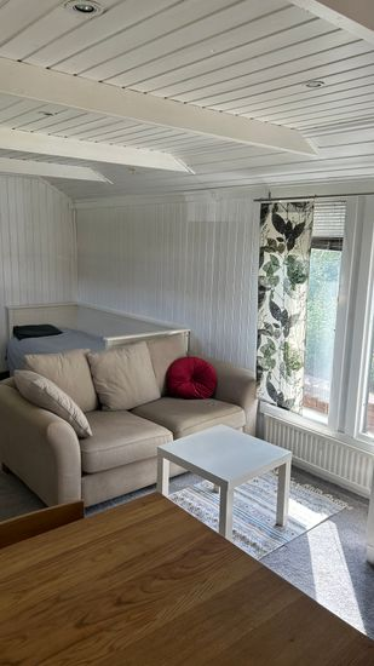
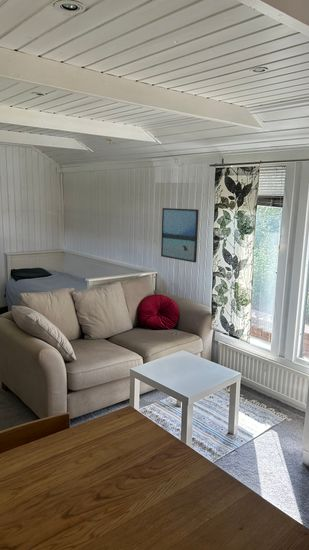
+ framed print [160,207,200,263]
